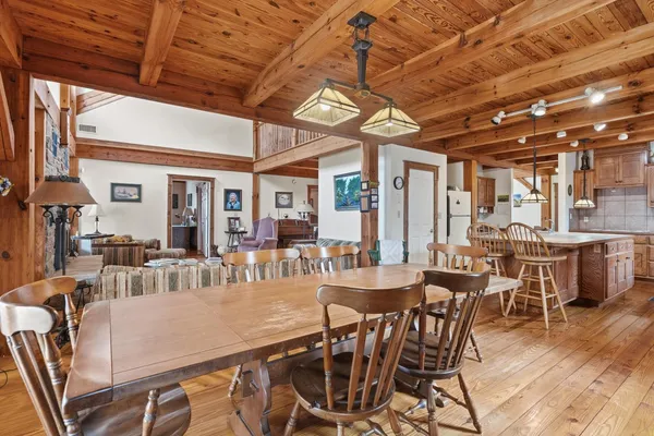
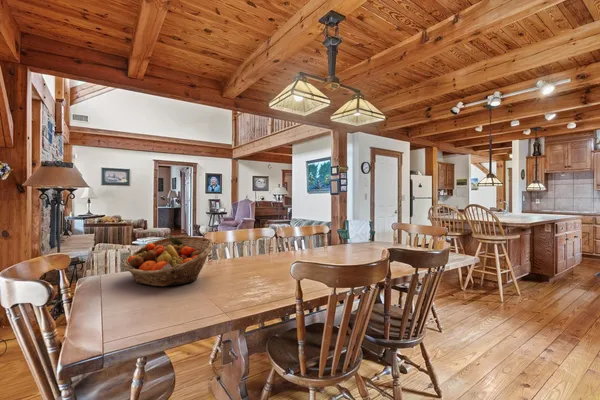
+ fruit basket [122,235,215,287]
